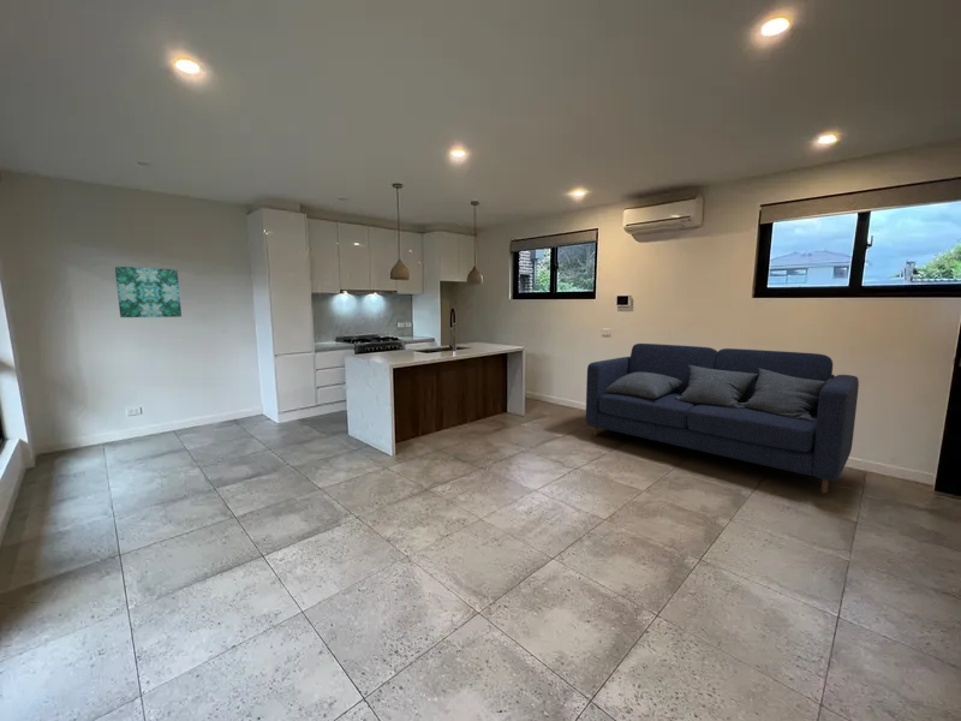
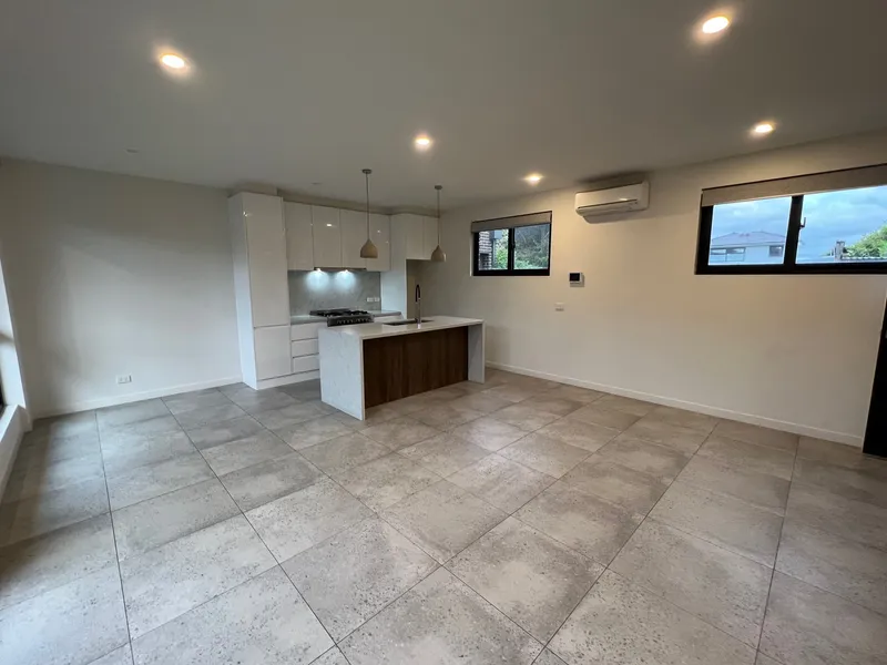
- wall art [114,266,183,318]
- sofa [585,342,860,494]
